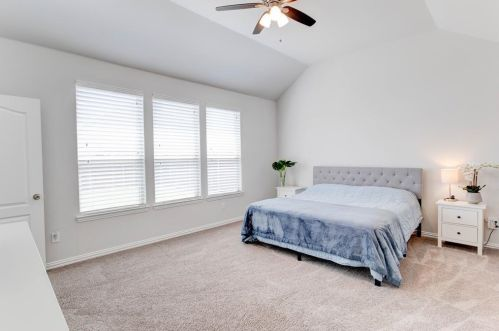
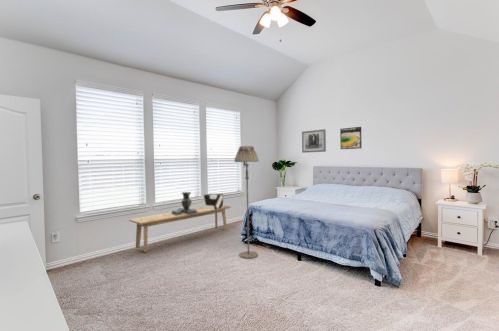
+ decorative urn [170,191,198,215]
+ bench [128,205,232,253]
+ floor lamp [233,145,260,260]
+ decorative cube [203,192,224,210]
+ wall art [301,128,327,154]
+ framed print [339,126,363,150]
